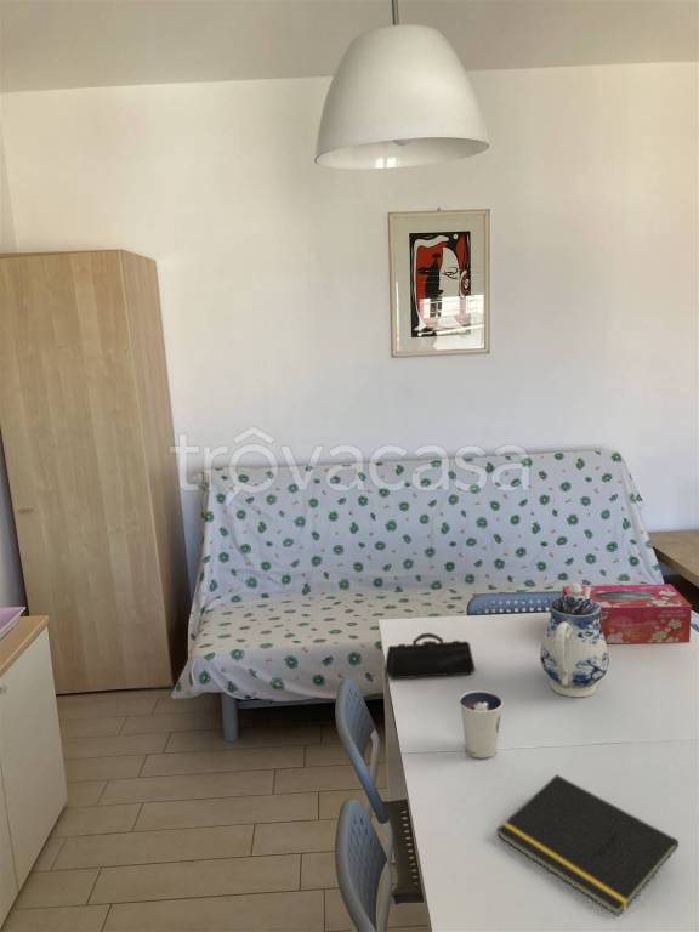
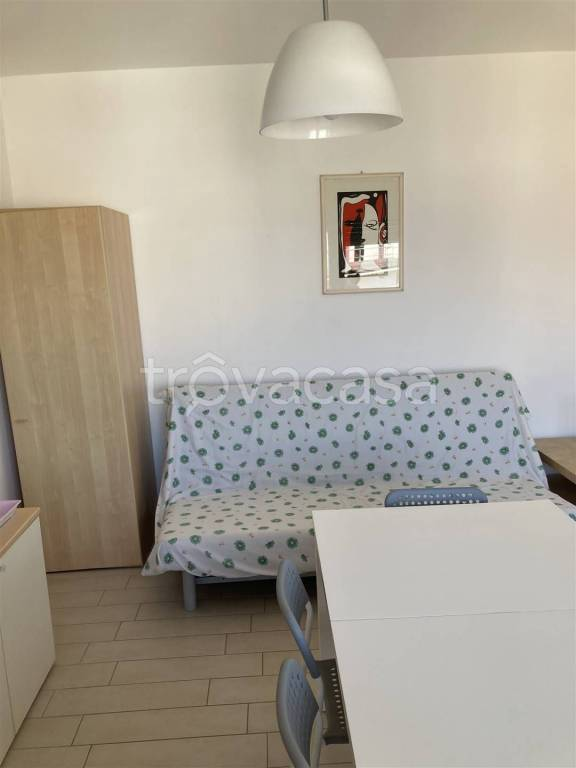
- tissue box [562,584,693,644]
- teapot [539,582,610,698]
- pencil case [383,632,477,681]
- notepad [496,774,680,917]
- dixie cup [458,689,504,760]
